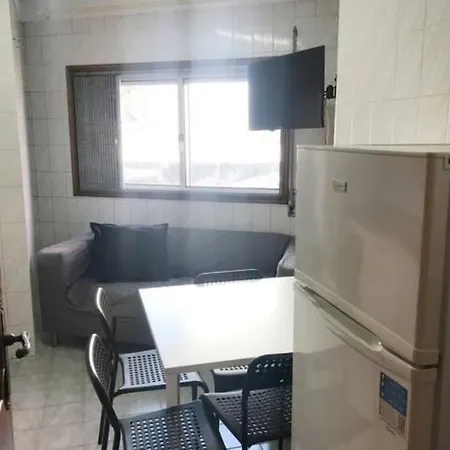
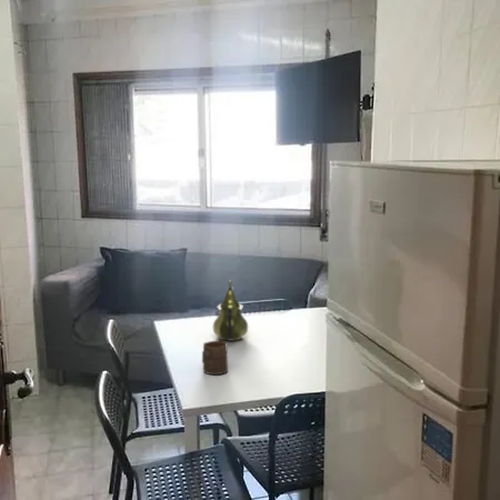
+ cup [201,340,229,376]
+ teapot [212,280,249,342]
